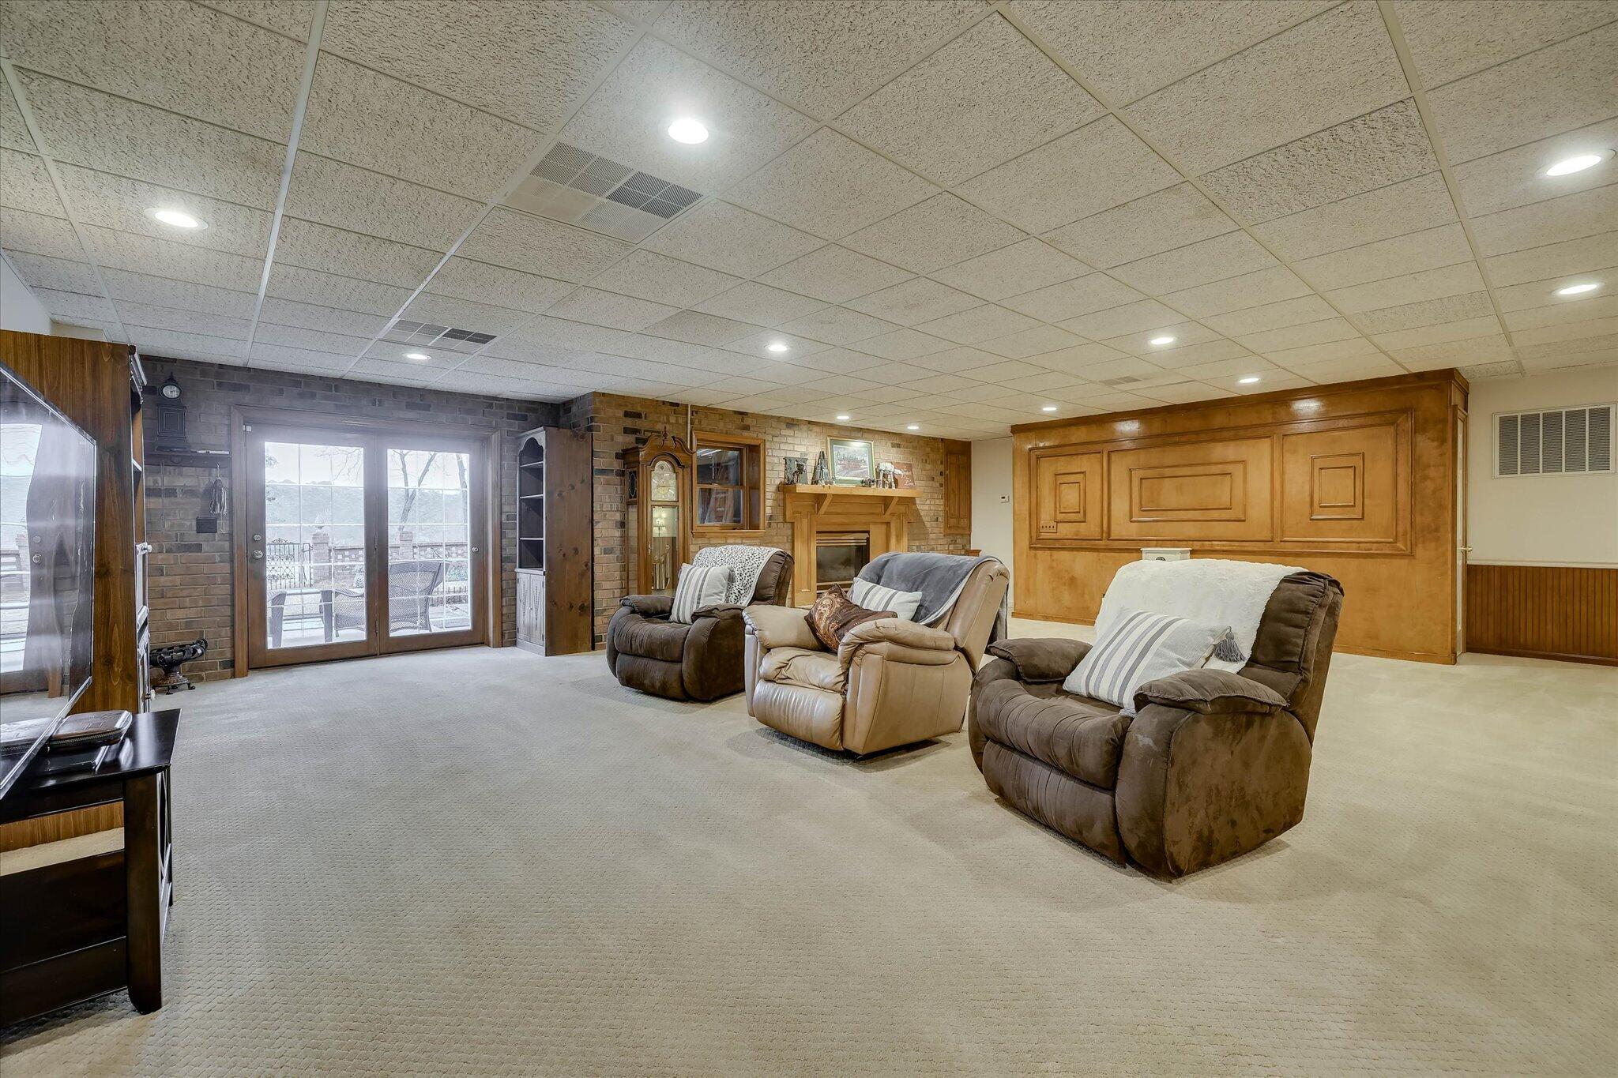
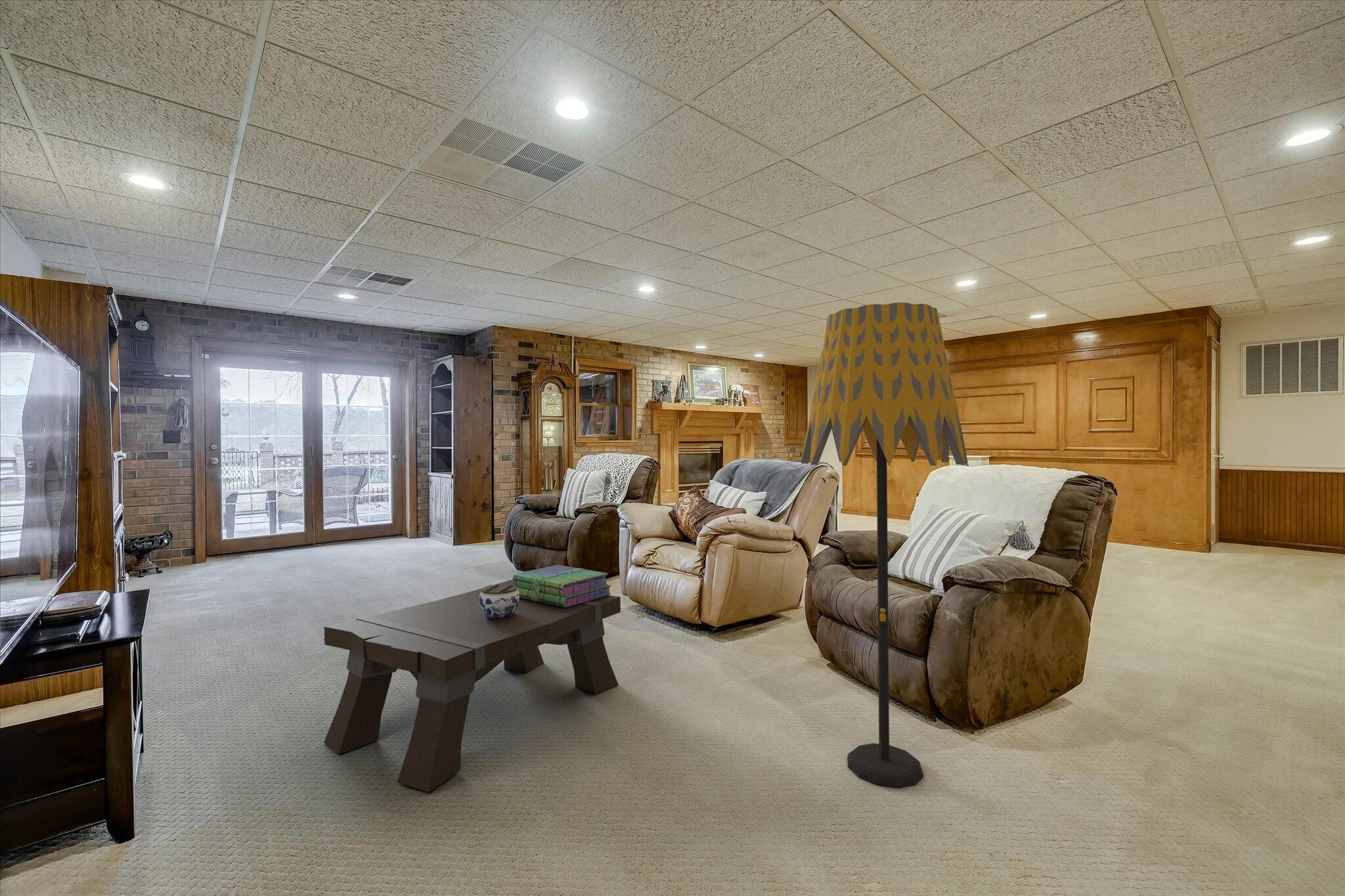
+ coffee table [323,580,621,792]
+ floor lamp [801,302,969,788]
+ stack of books [512,565,612,607]
+ jar [479,584,519,618]
